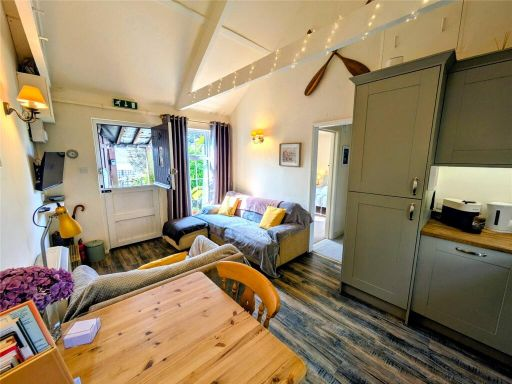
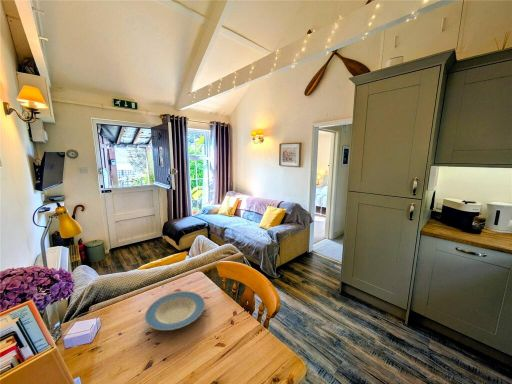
+ plate [144,290,206,331]
